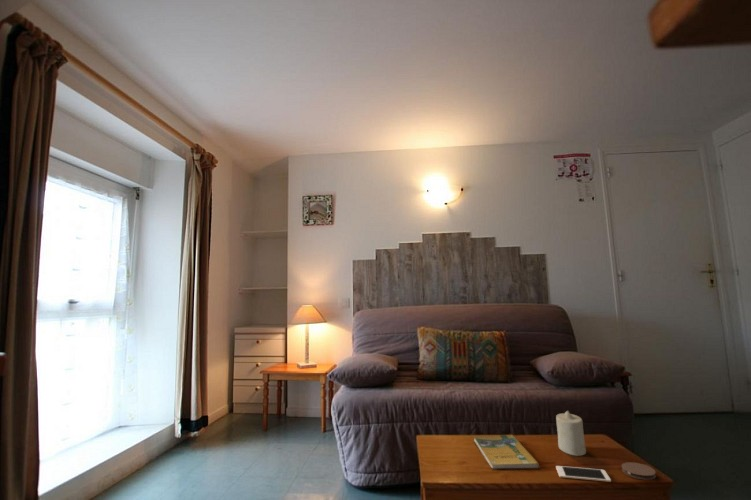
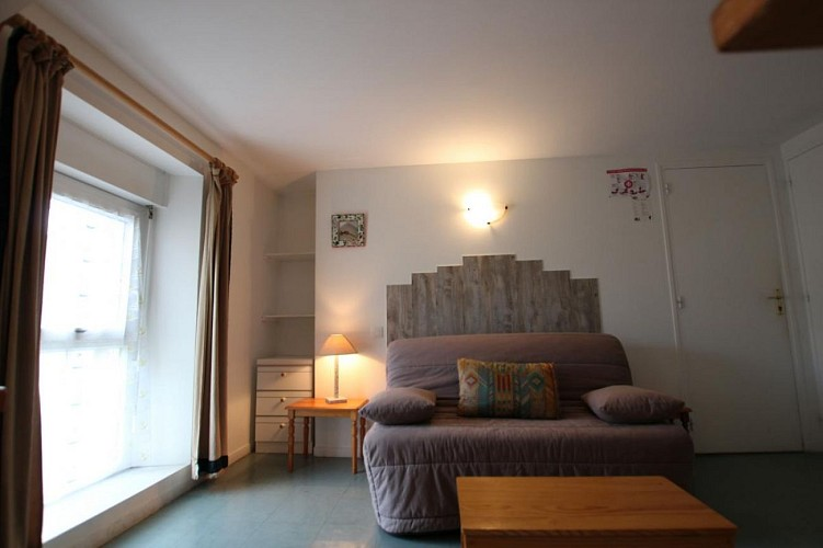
- booklet [472,434,540,469]
- cell phone [555,465,612,483]
- coaster [621,461,657,481]
- candle [555,410,587,457]
